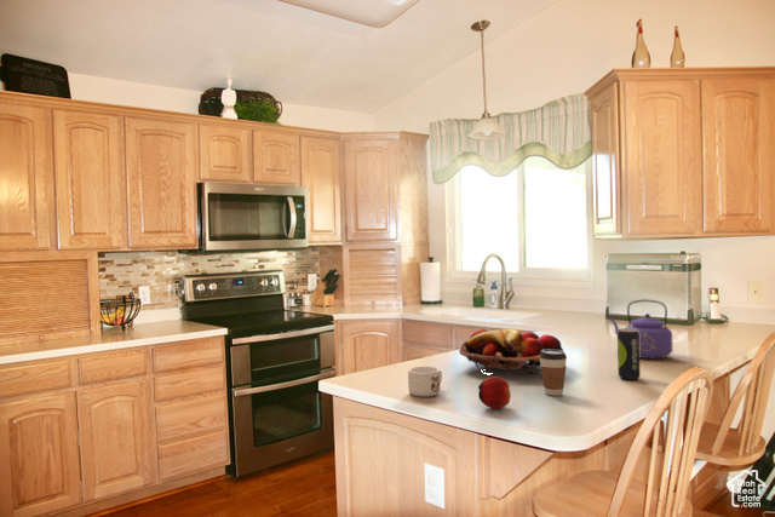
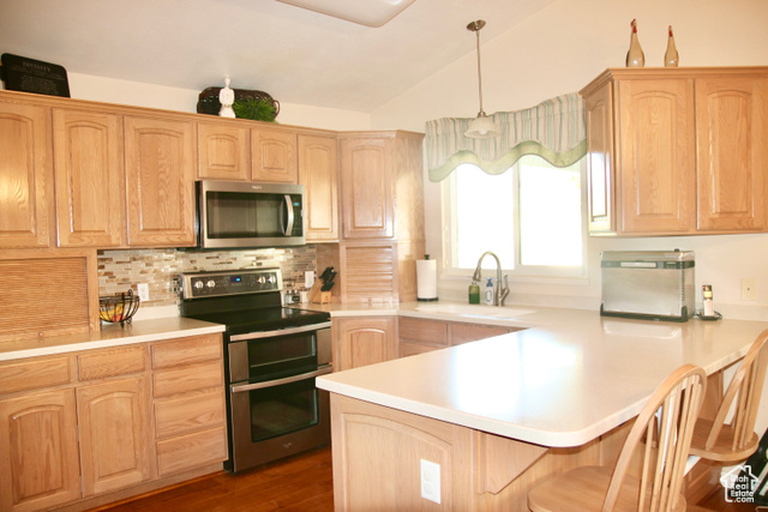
- apple [477,375,511,410]
- kettle [607,299,673,360]
- coffee cup [540,350,568,397]
- beverage can [616,327,642,381]
- mug [407,366,443,398]
- fruit basket [458,328,564,377]
